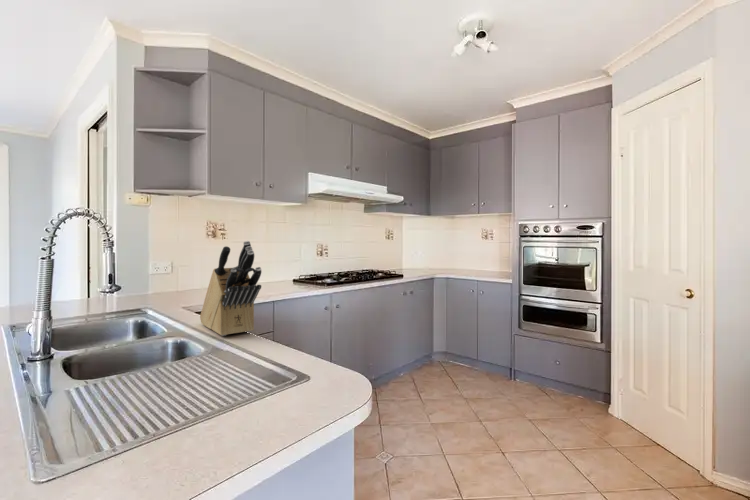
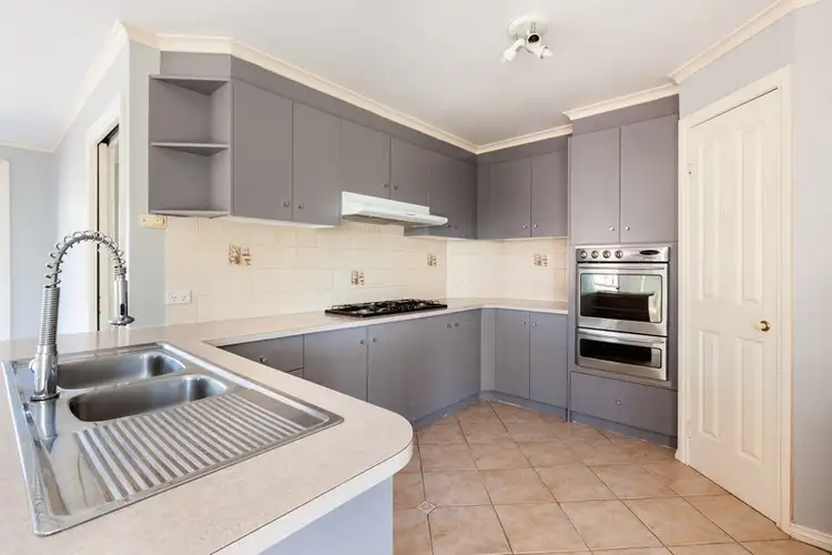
- knife block [199,240,262,337]
